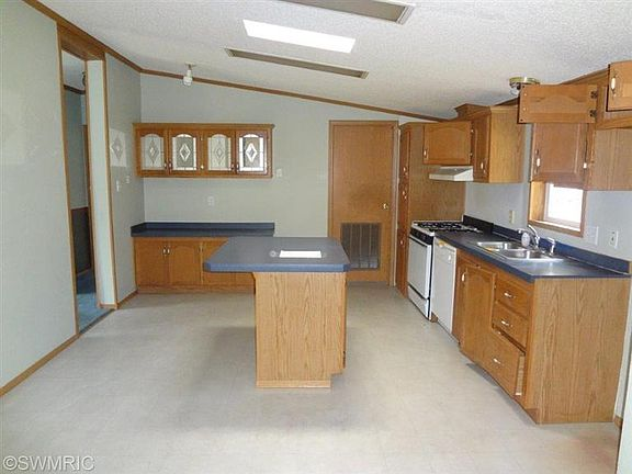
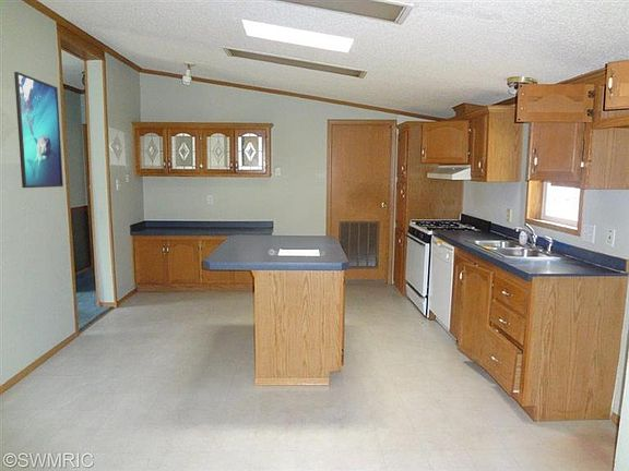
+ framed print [13,71,64,189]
